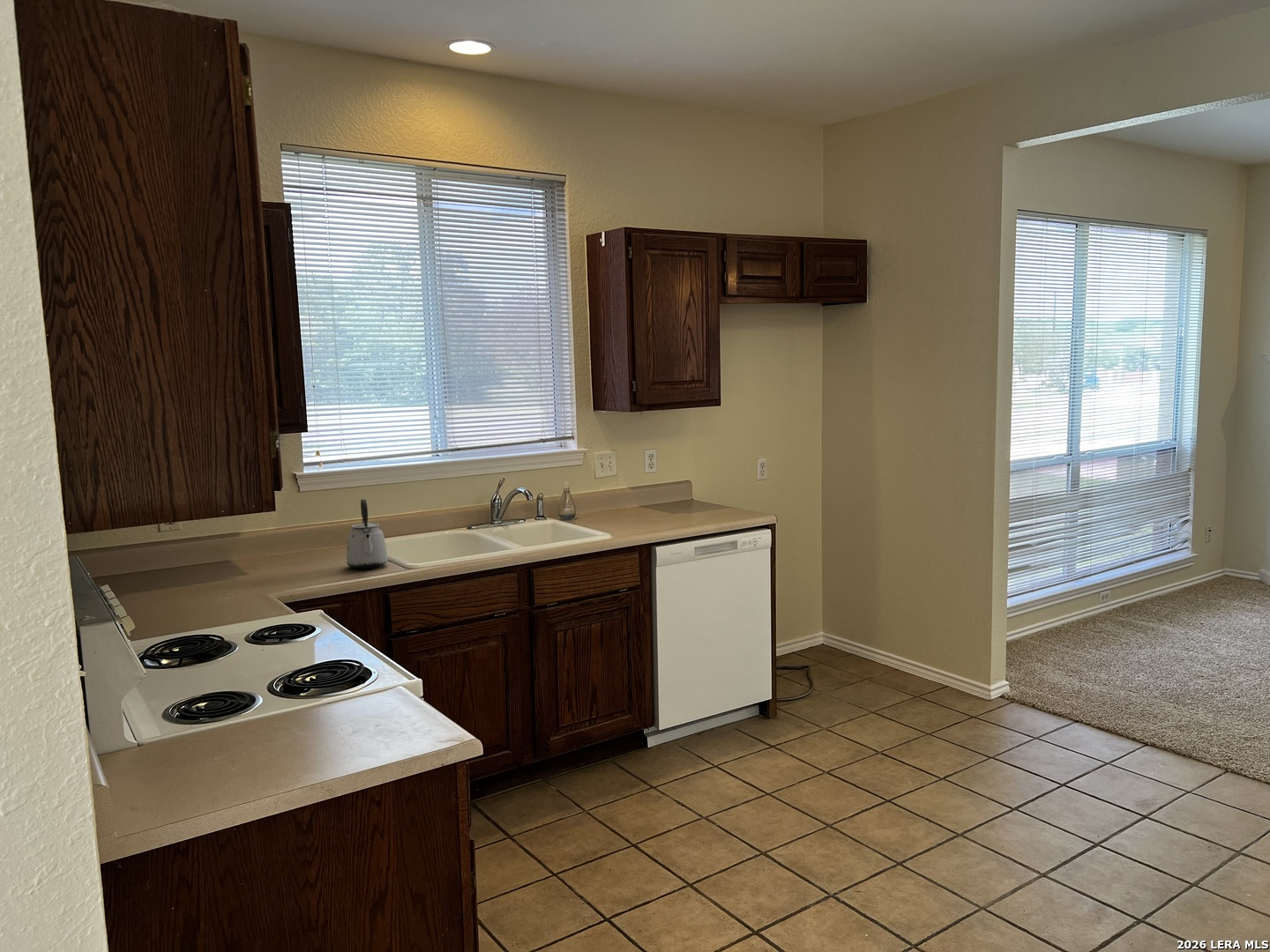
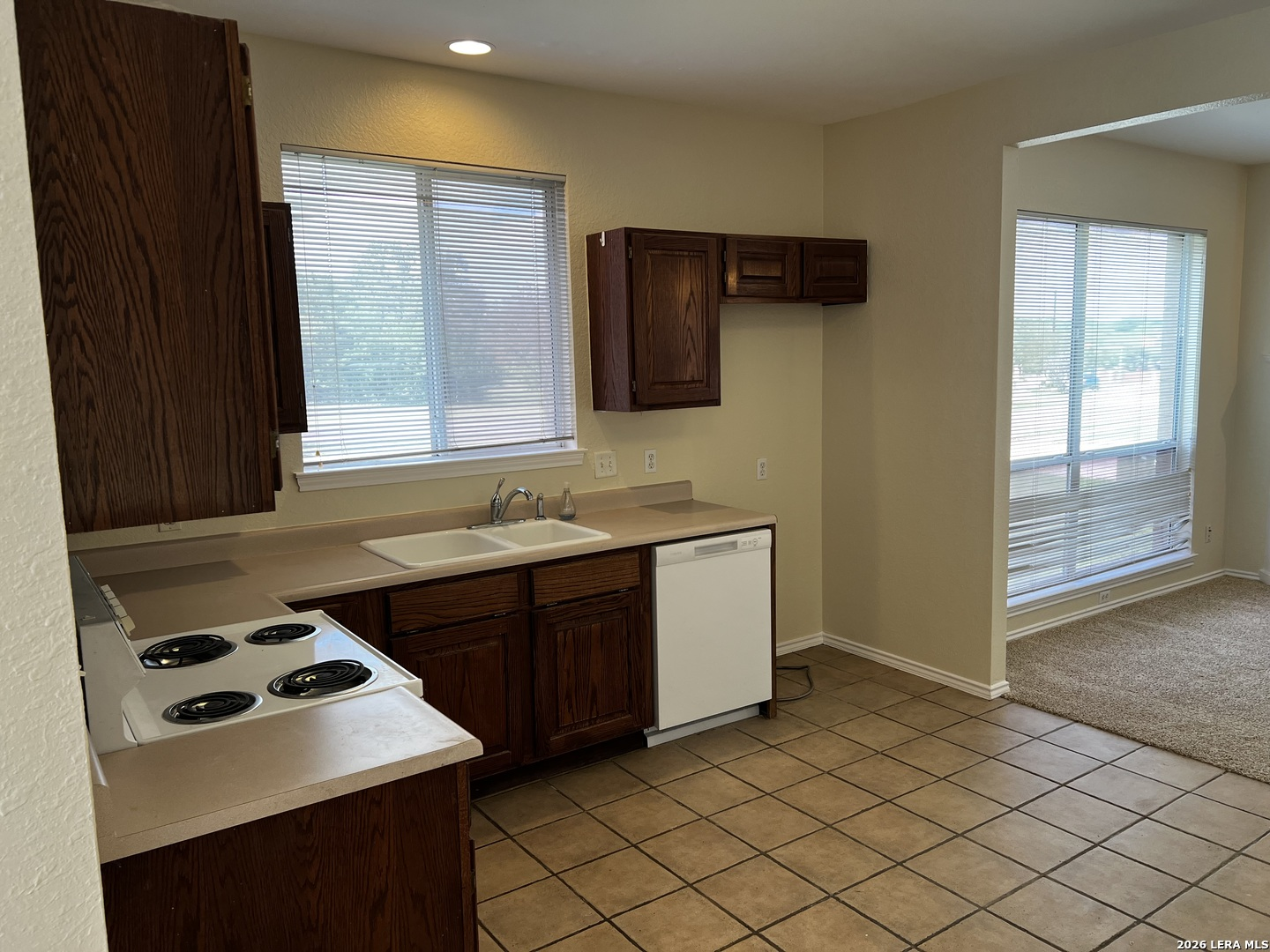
- kettle [346,499,389,569]
